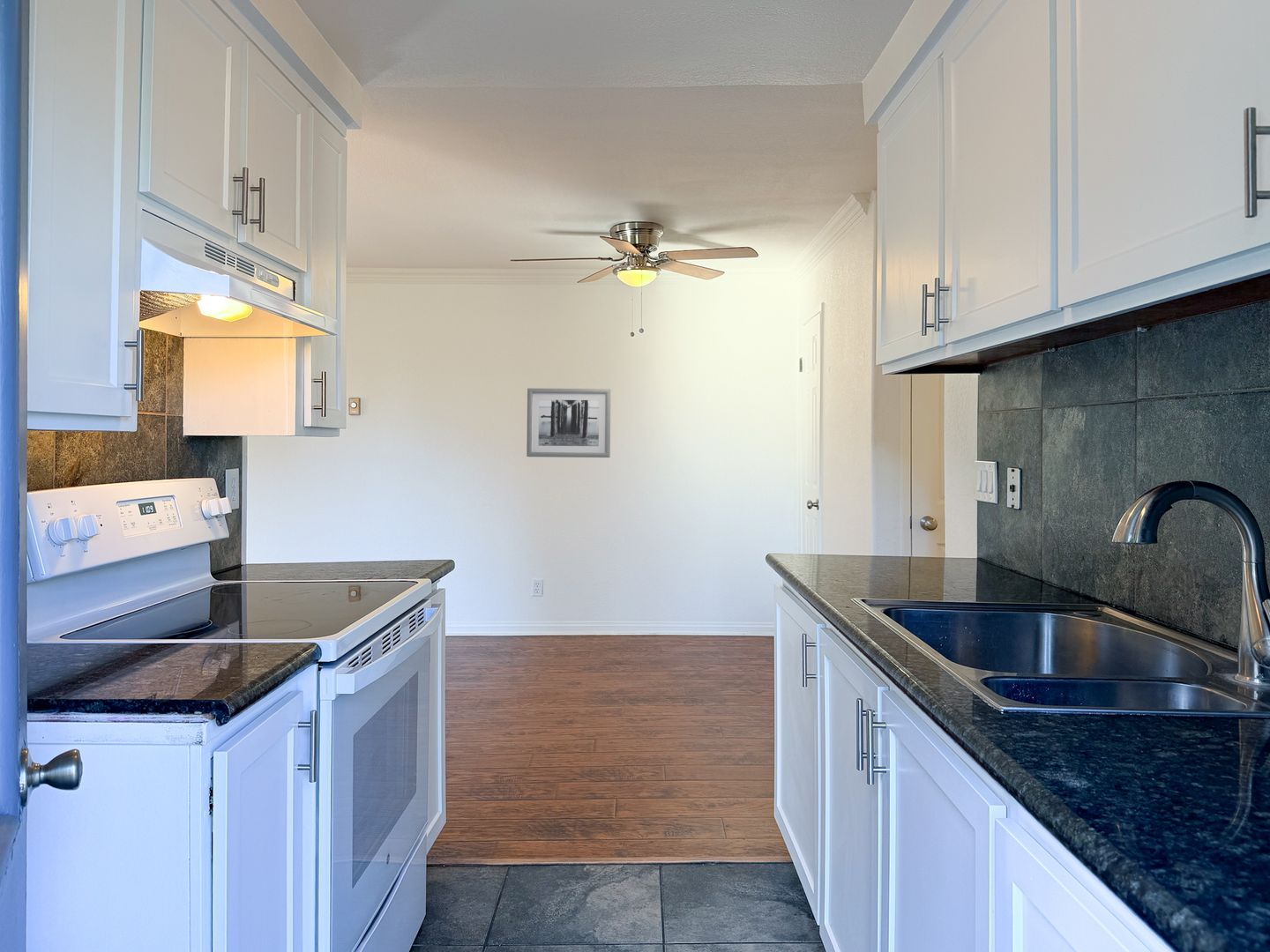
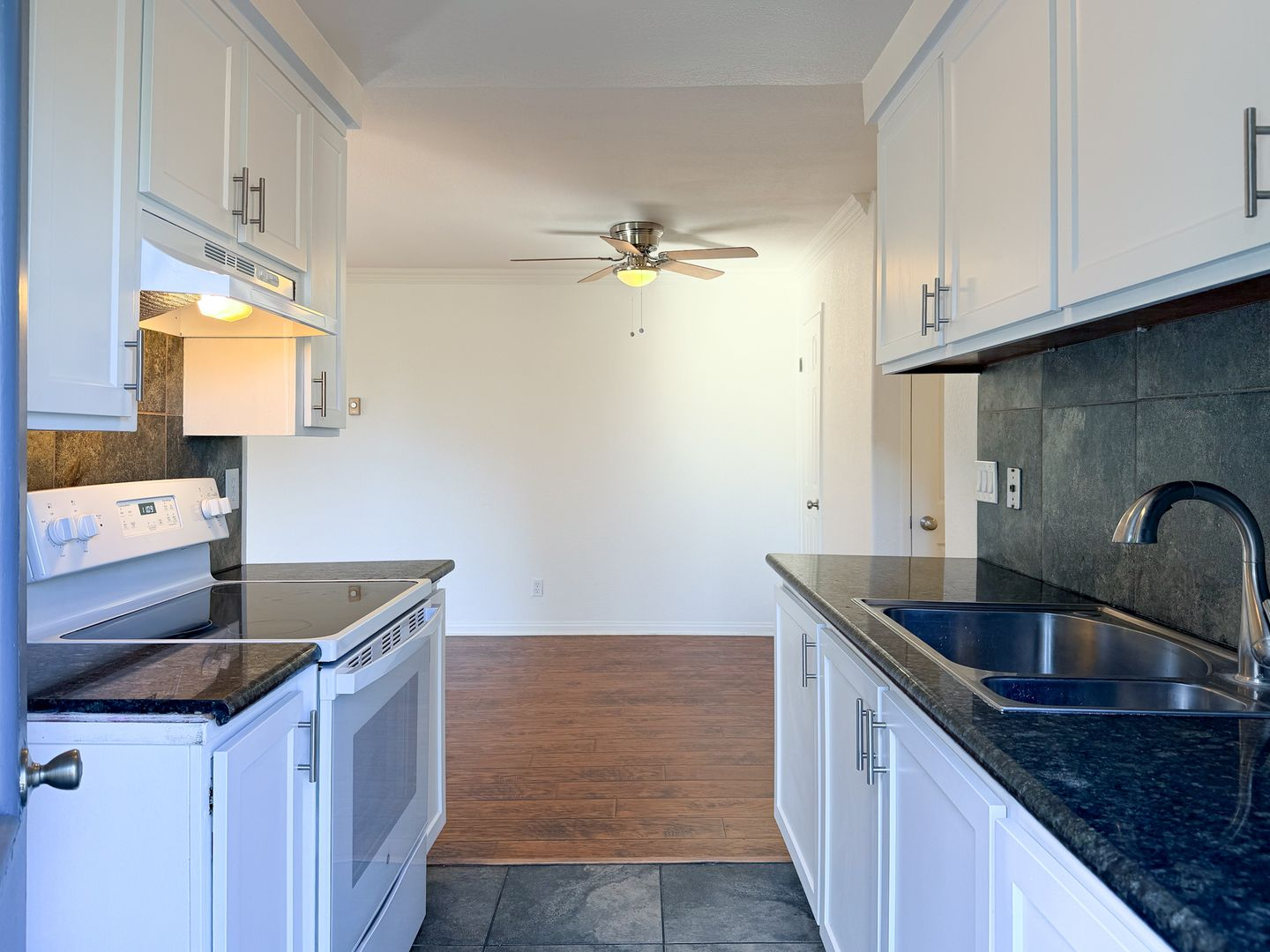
- wall art [526,388,612,458]
